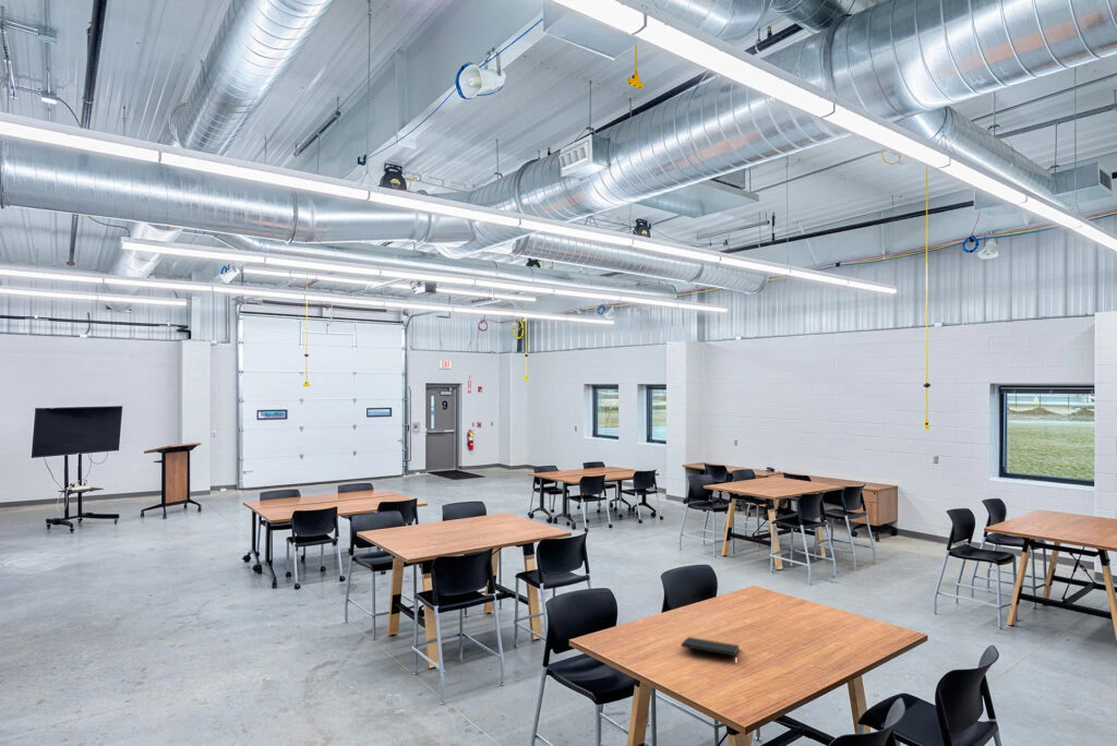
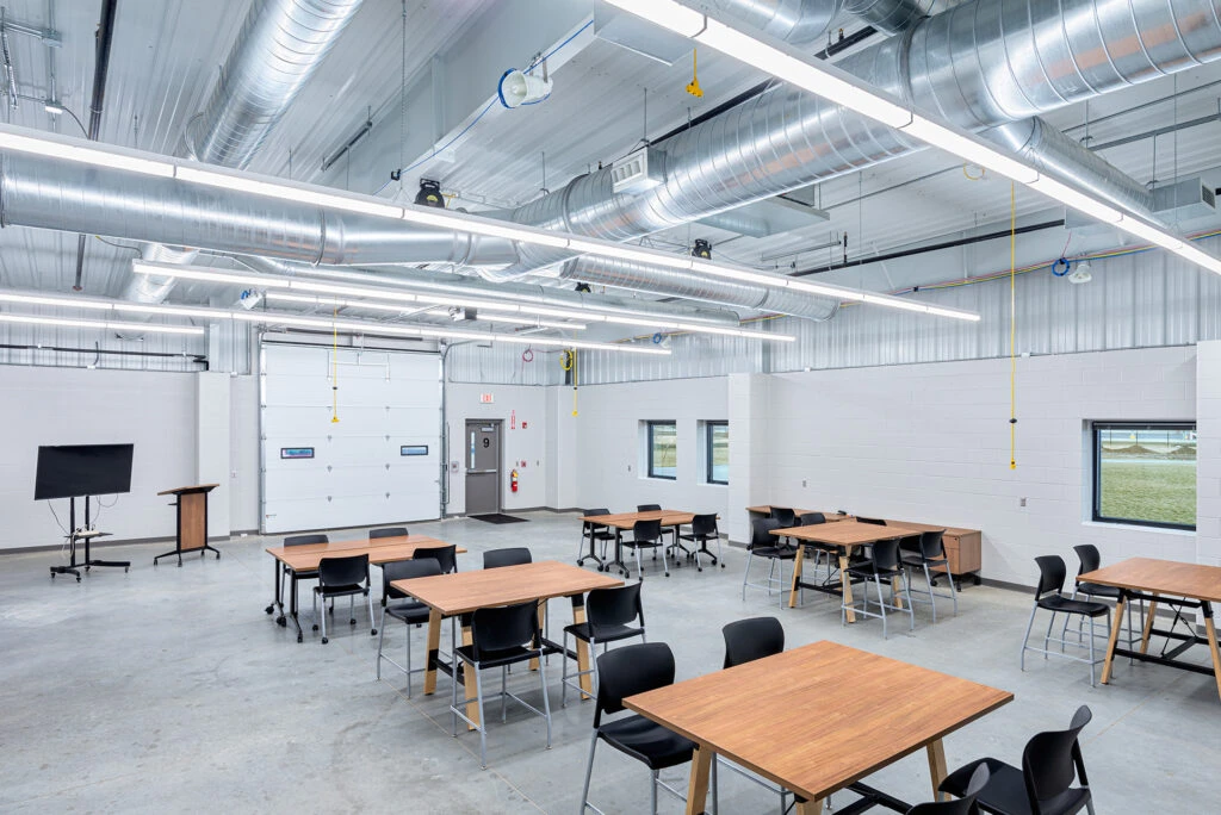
- notepad [681,636,741,657]
